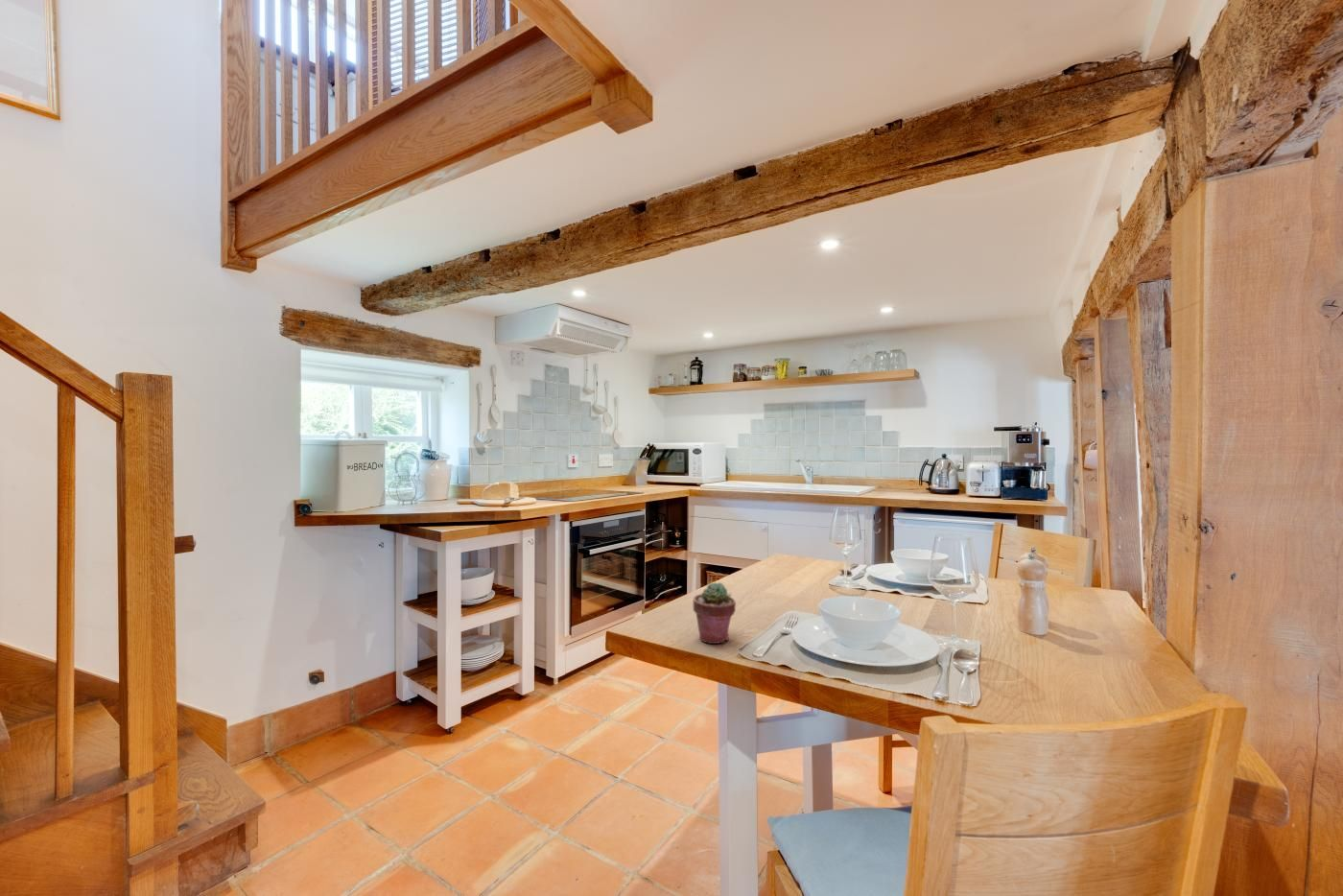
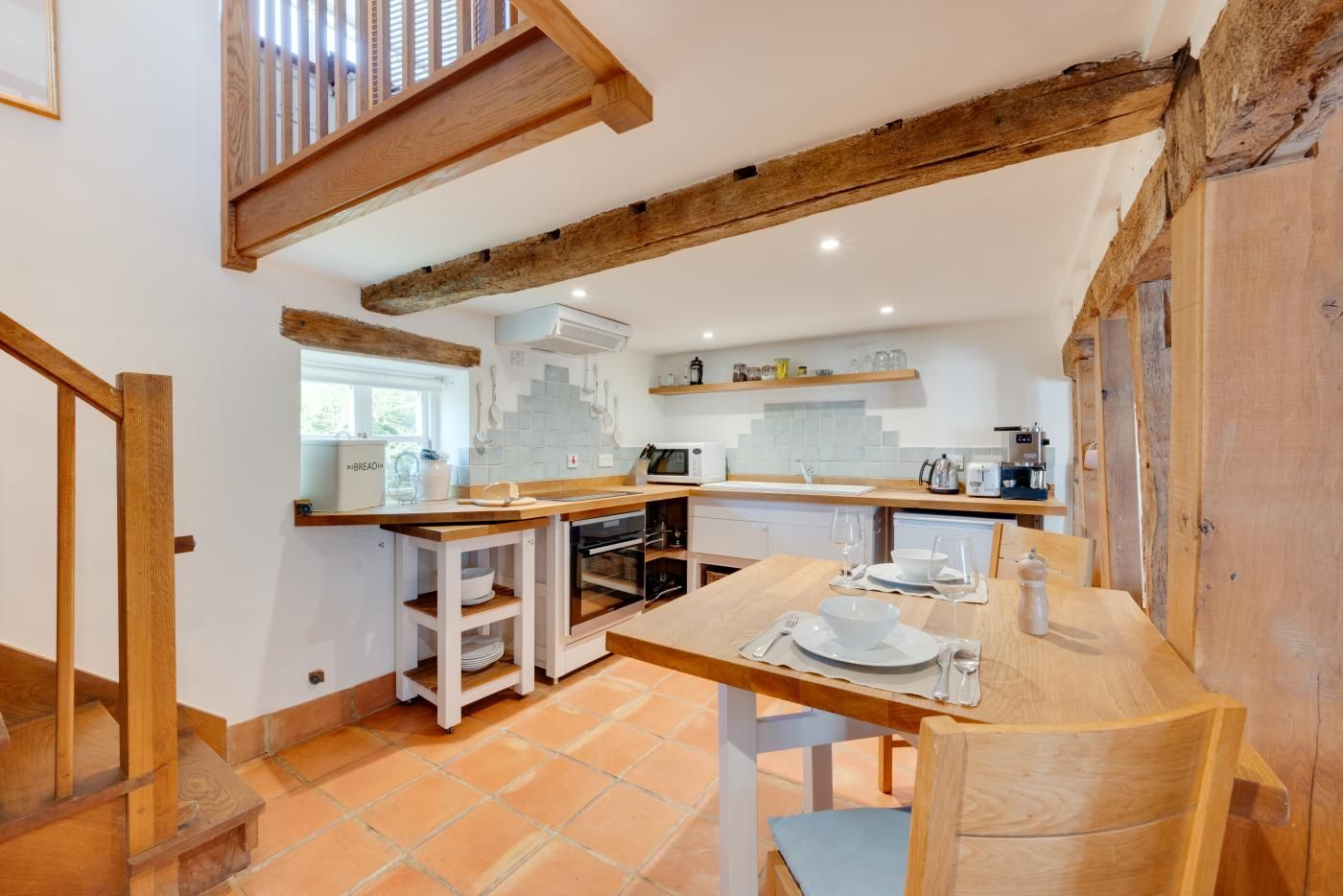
- potted succulent [693,581,737,645]
